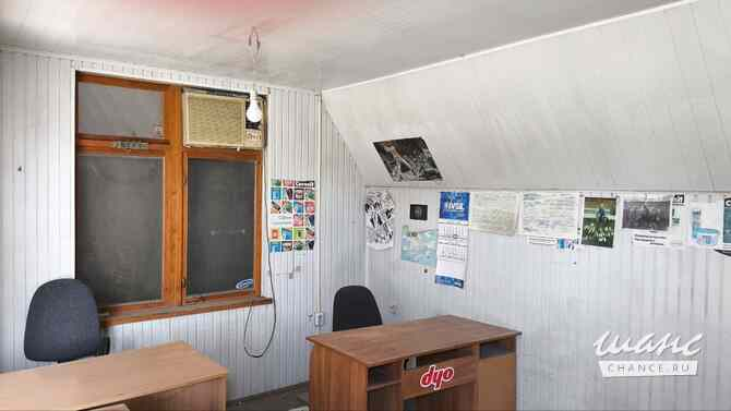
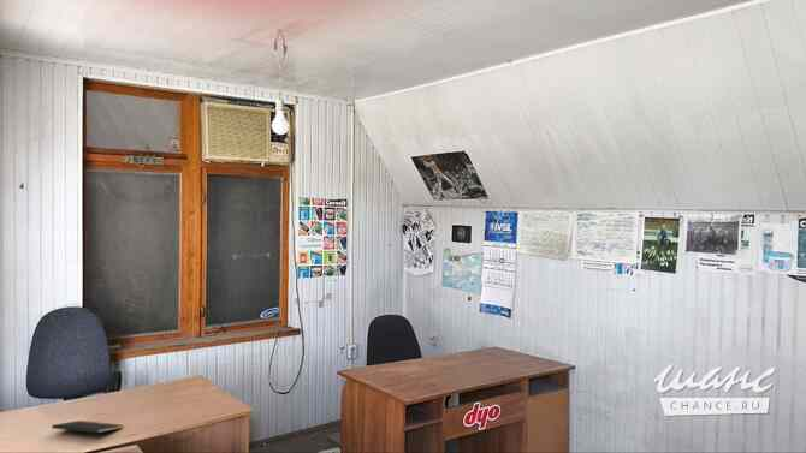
+ notepad [51,419,124,442]
